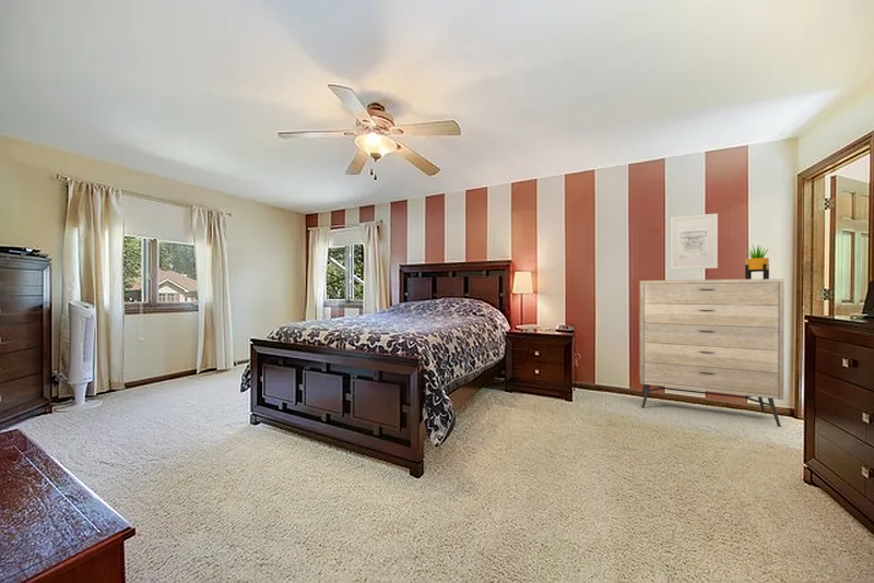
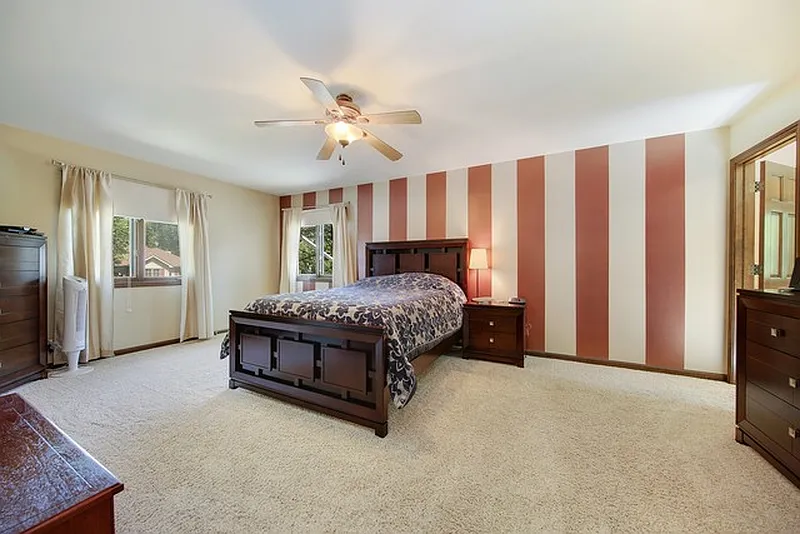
- wall art [670,213,719,271]
- potted plant [744,243,770,279]
- dresser [638,277,786,428]
